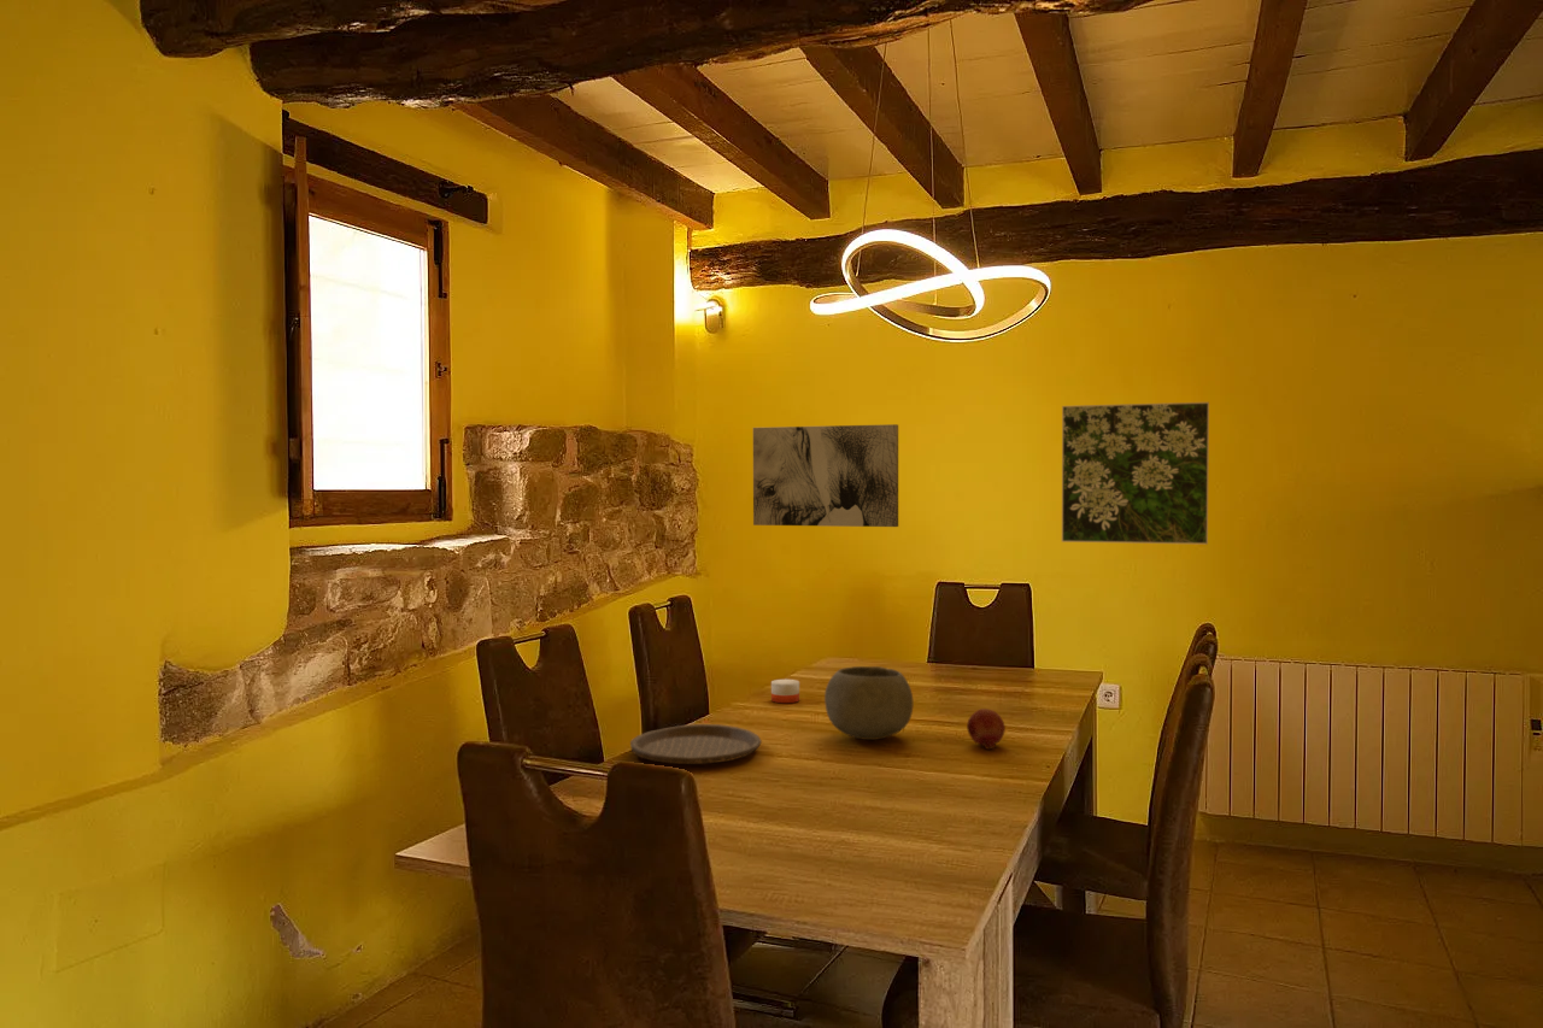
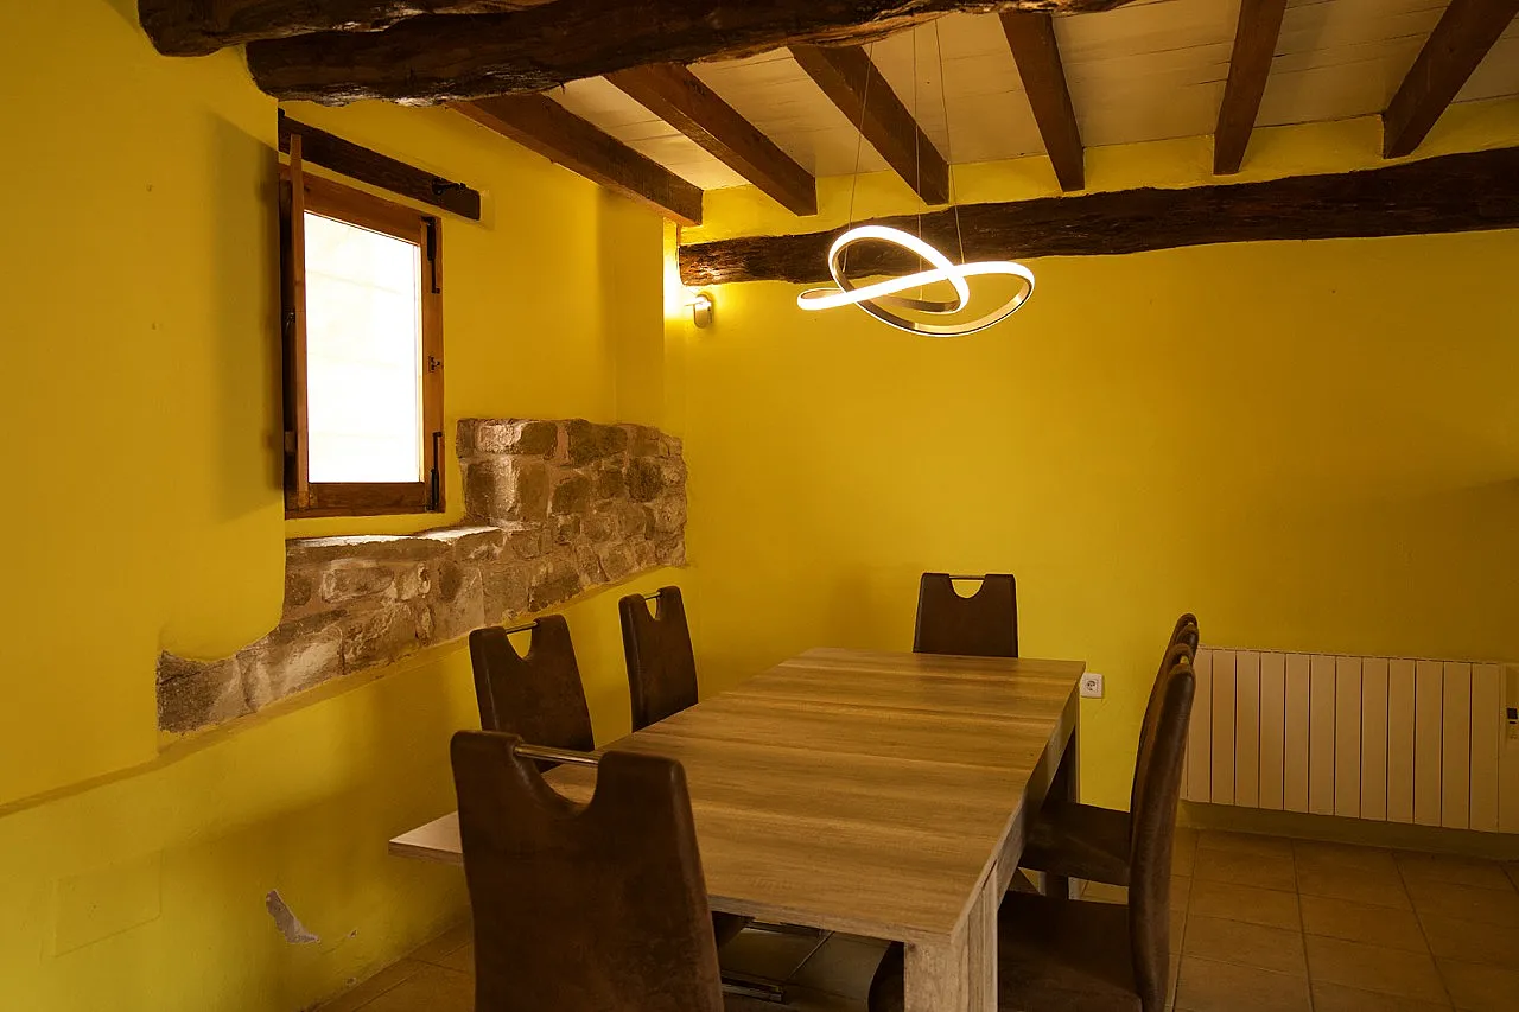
- fruit [966,707,1007,751]
- wall art [752,423,899,528]
- plate [629,723,763,765]
- bowl [823,665,914,741]
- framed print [1061,401,1210,546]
- candle [770,679,800,704]
